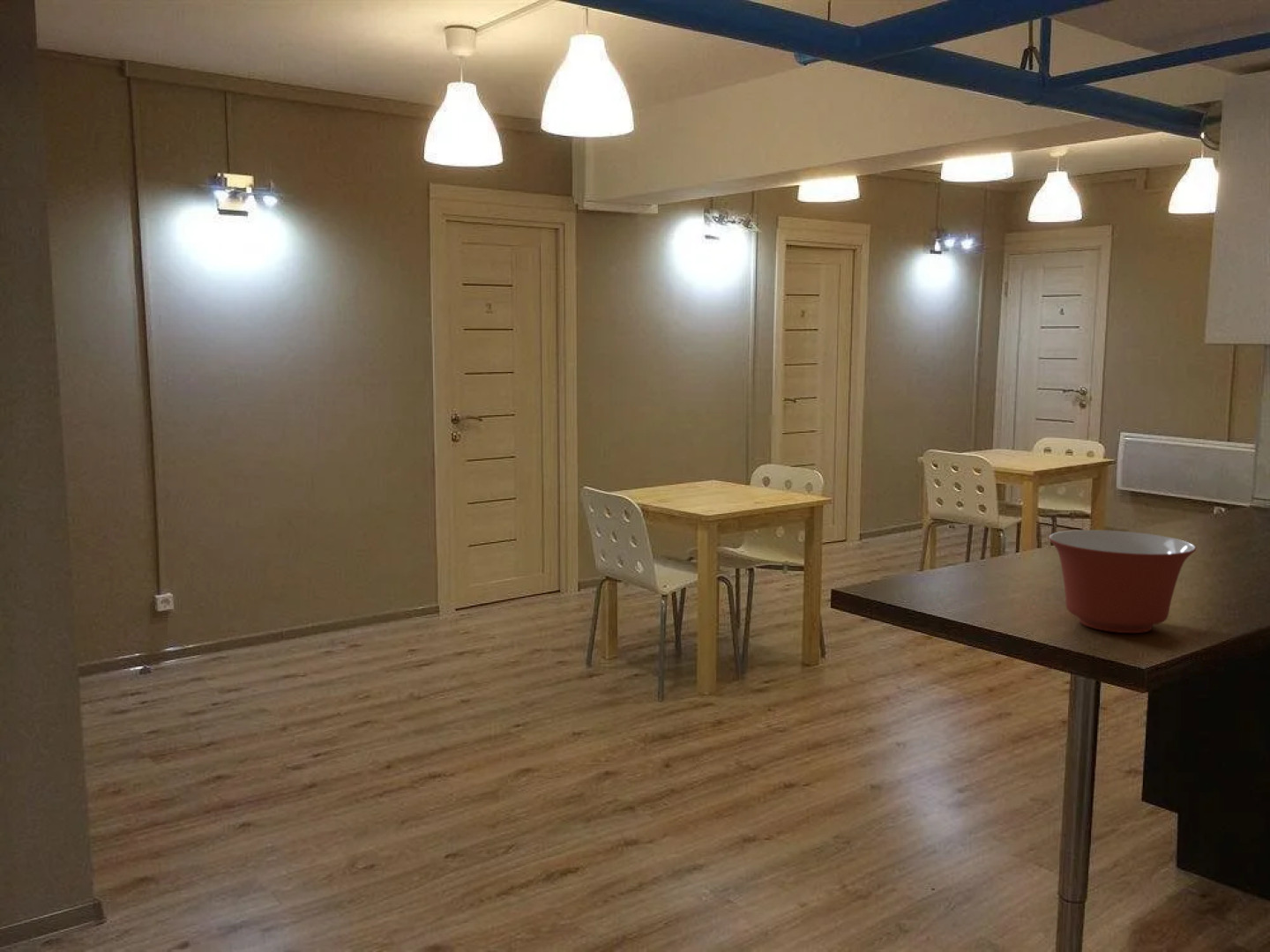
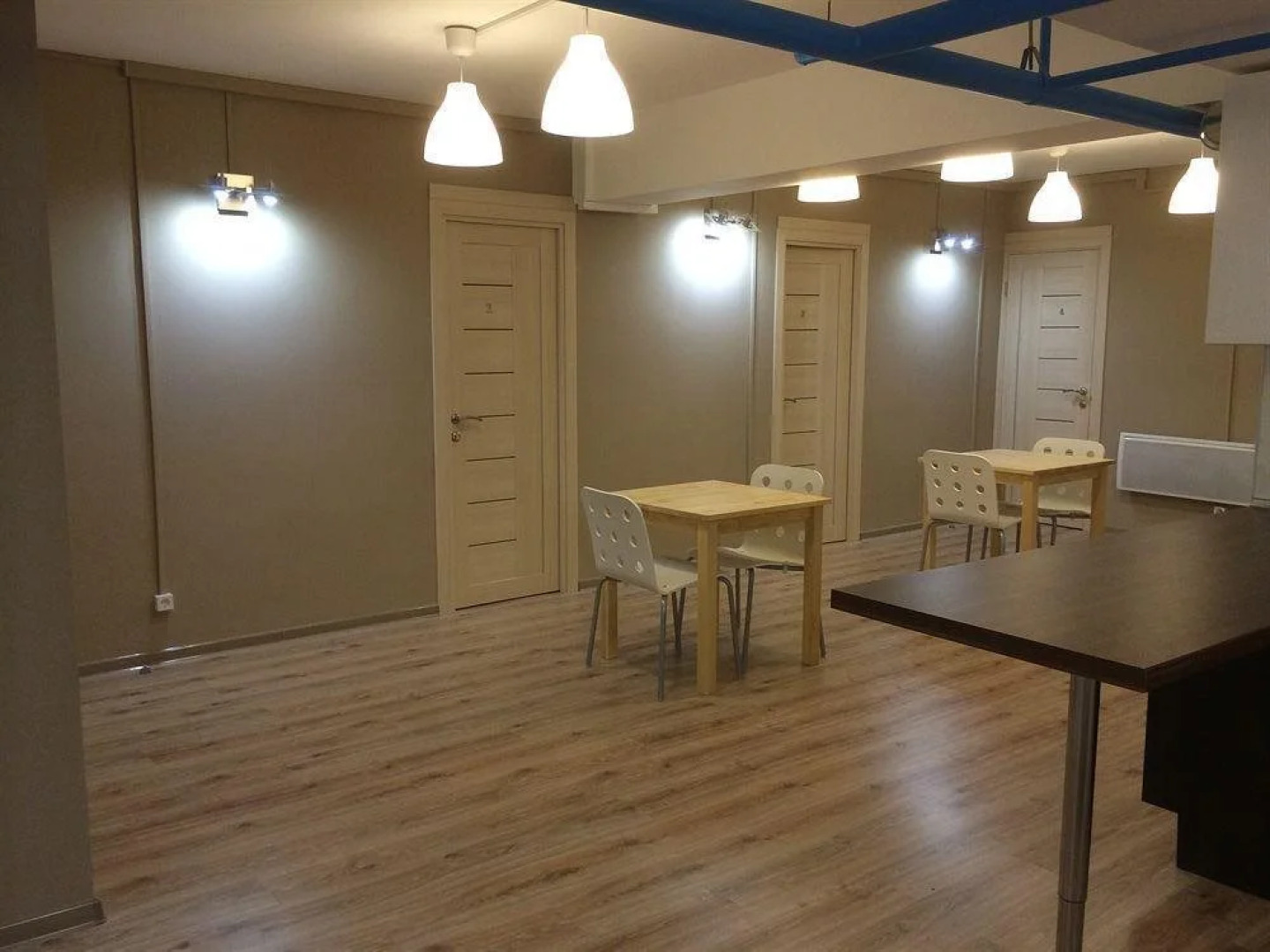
- mixing bowl [1048,529,1197,634]
